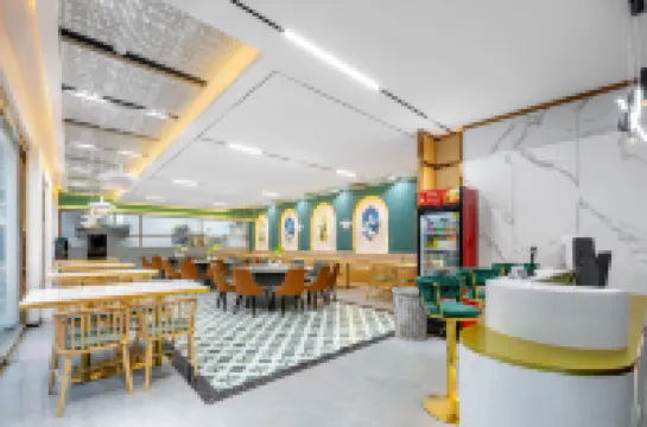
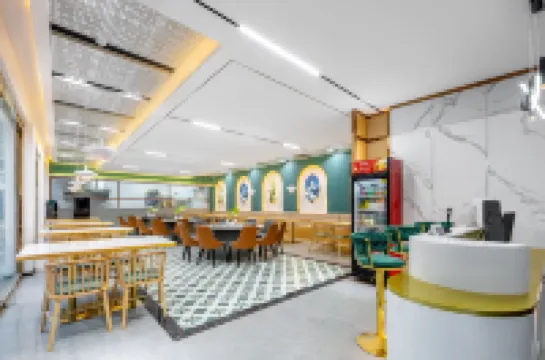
- trash can [391,285,429,343]
